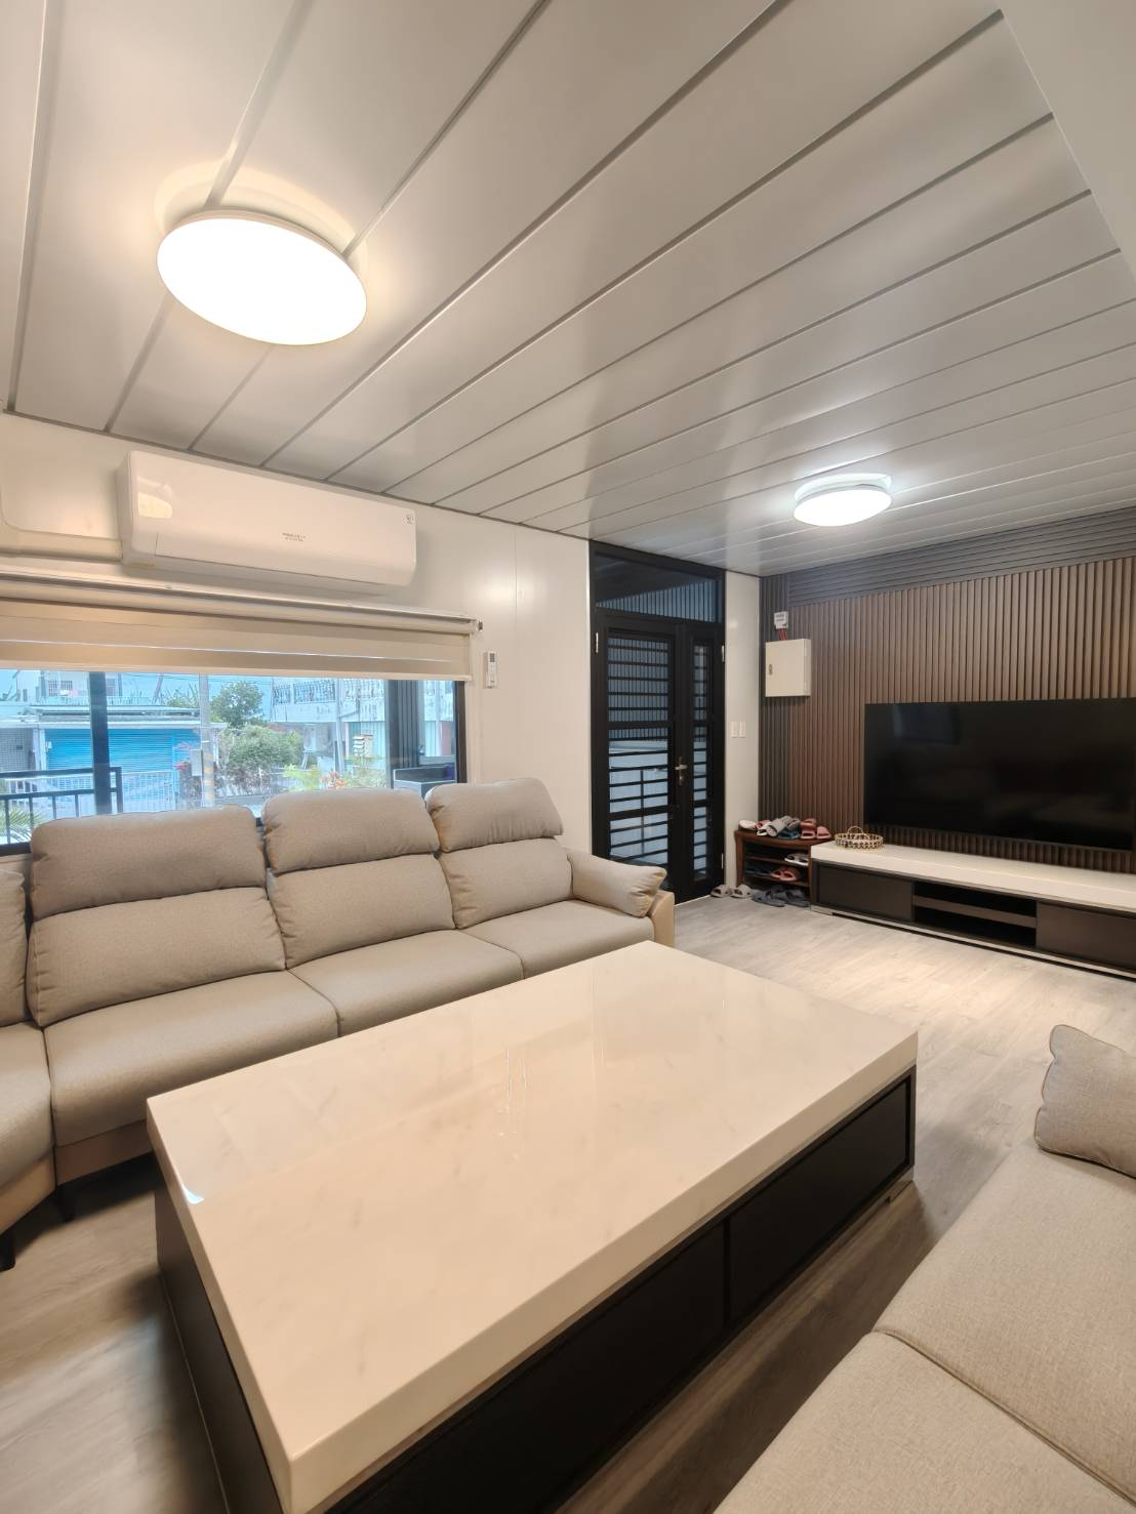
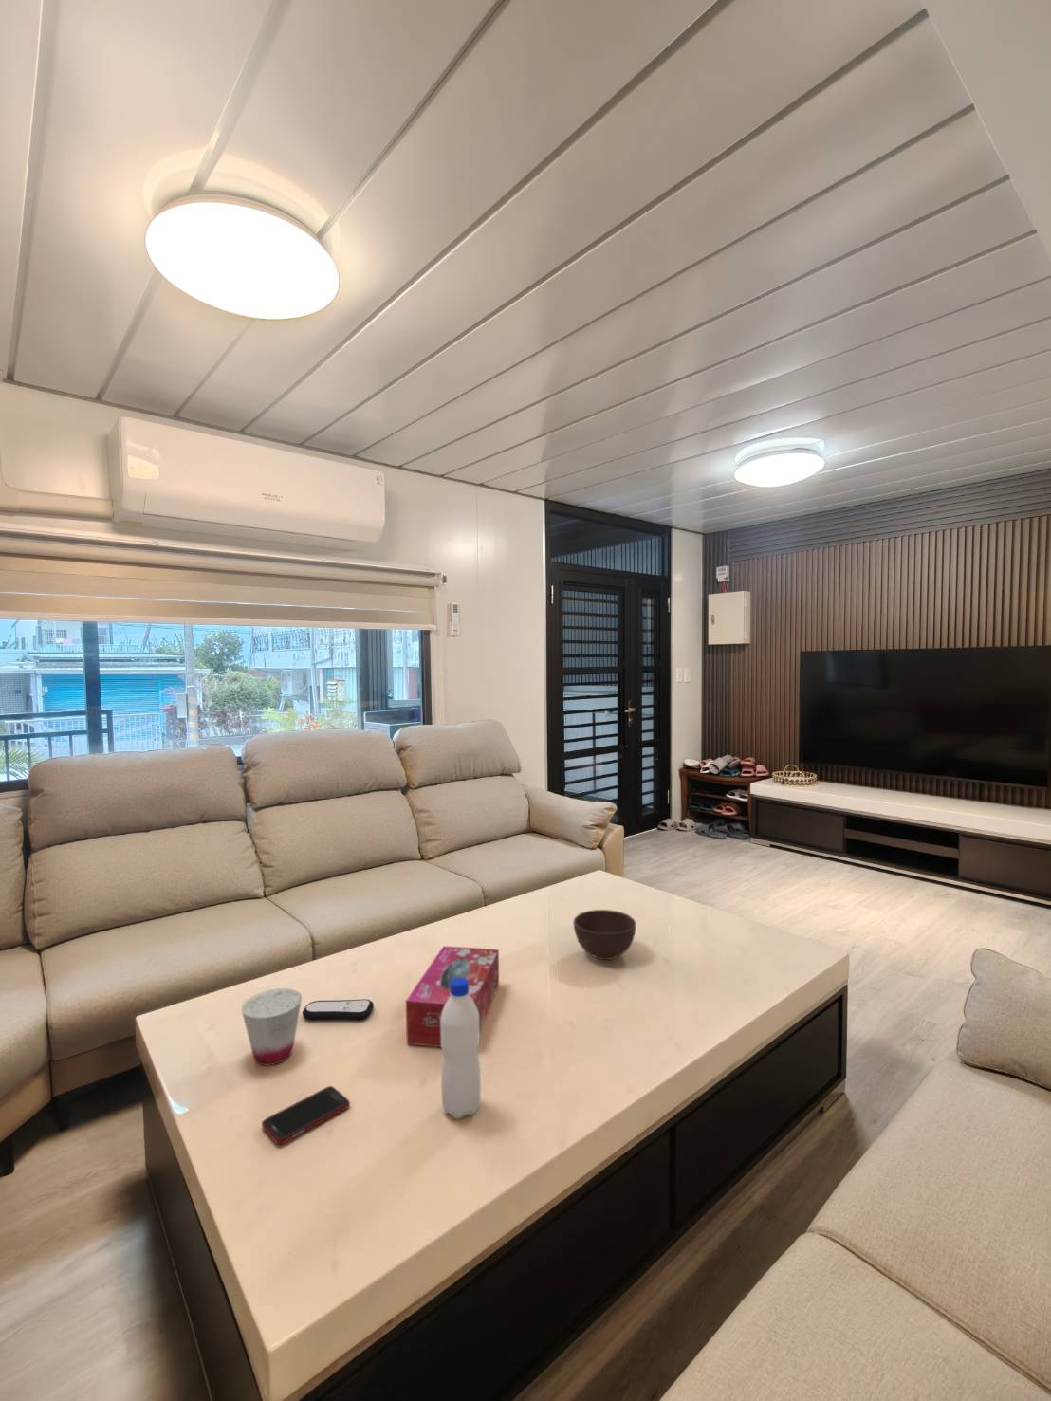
+ remote control [301,998,374,1021]
+ cell phone [261,1085,351,1146]
+ water bottle [440,978,481,1121]
+ bowl [573,909,637,960]
+ cup [240,987,302,1066]
+ tissue box [405,945,500,1048]
